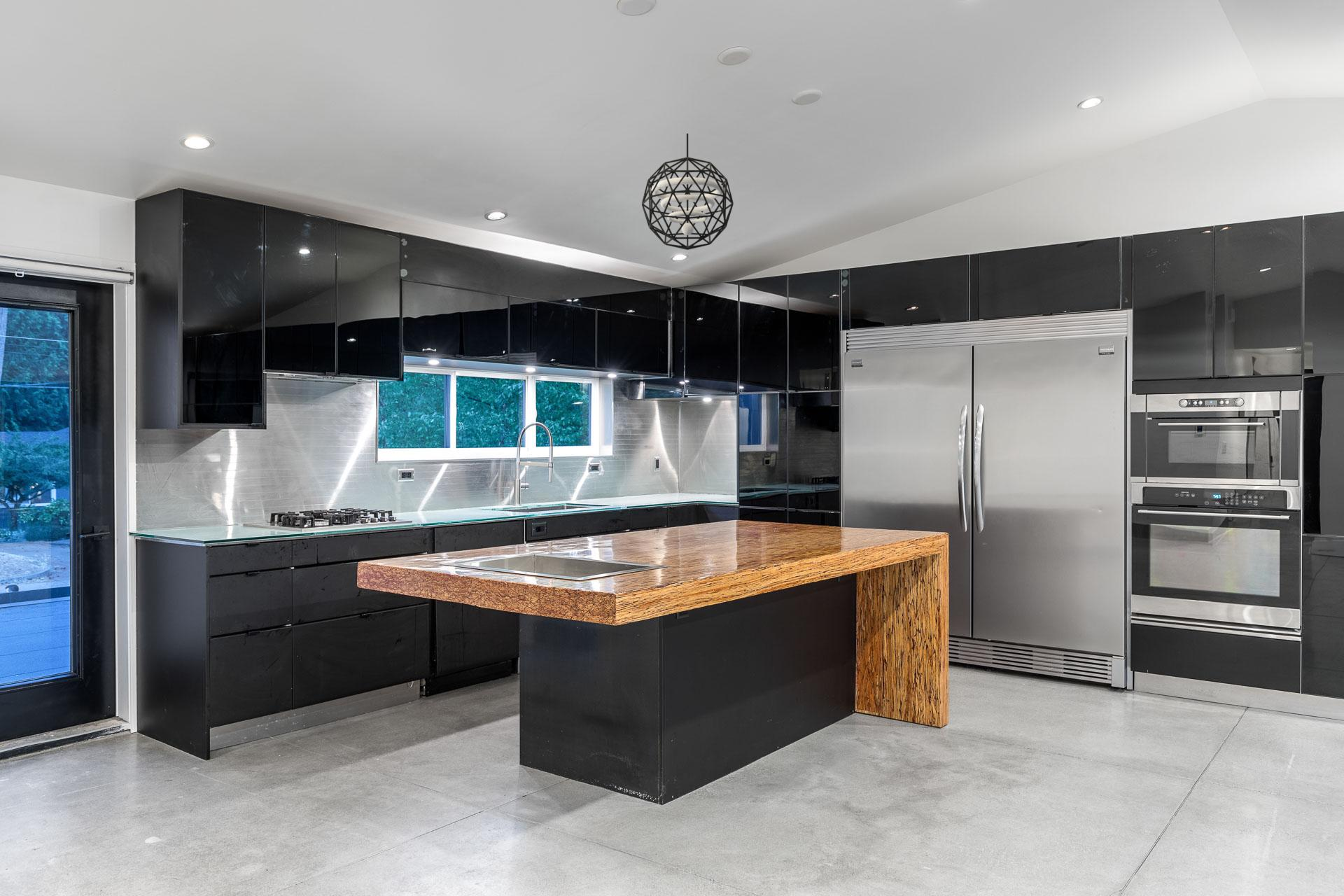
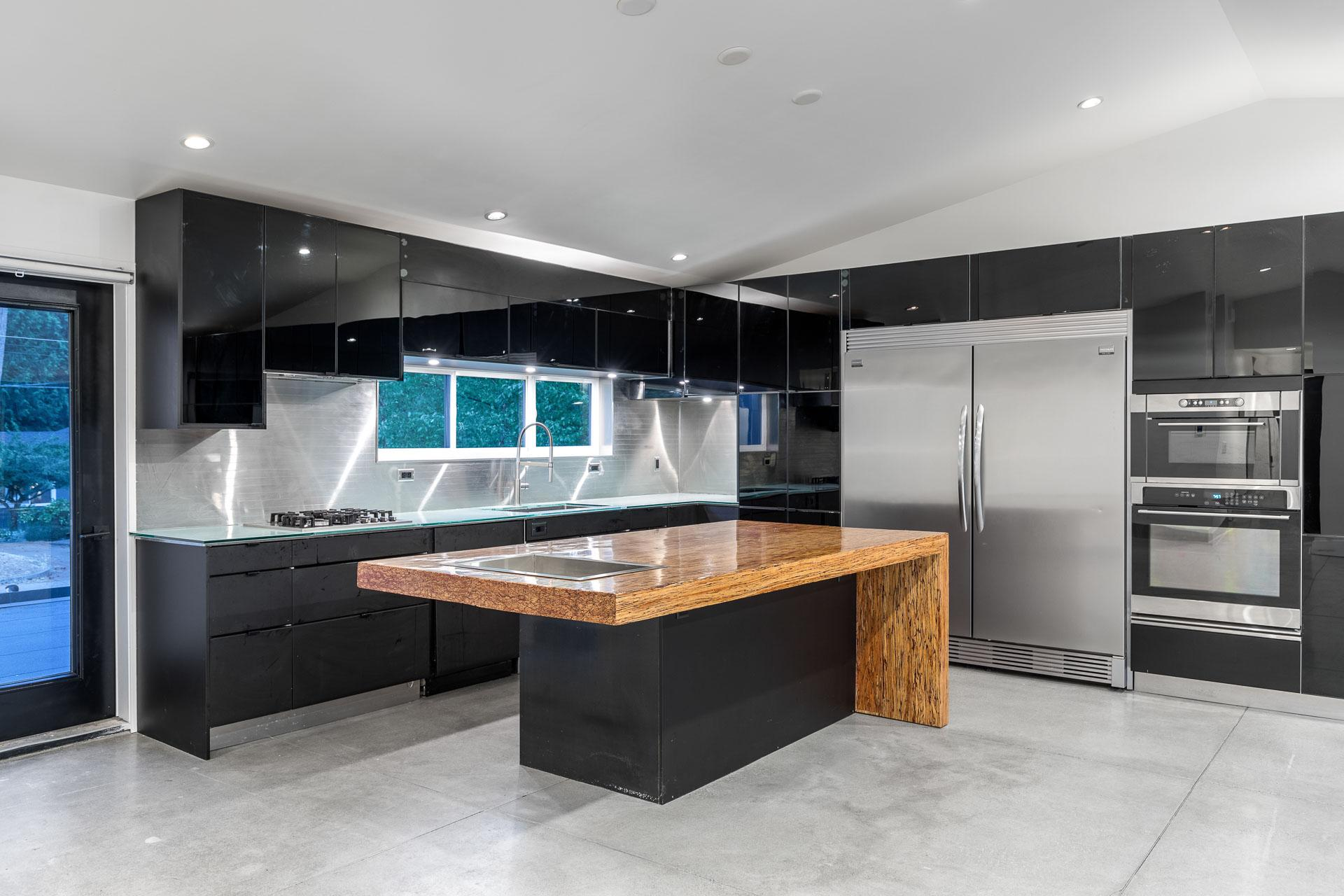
- pendant light [641,133,734,251]
